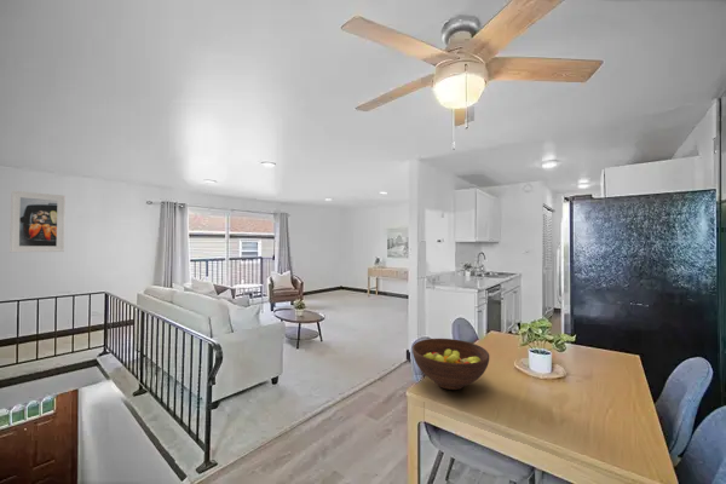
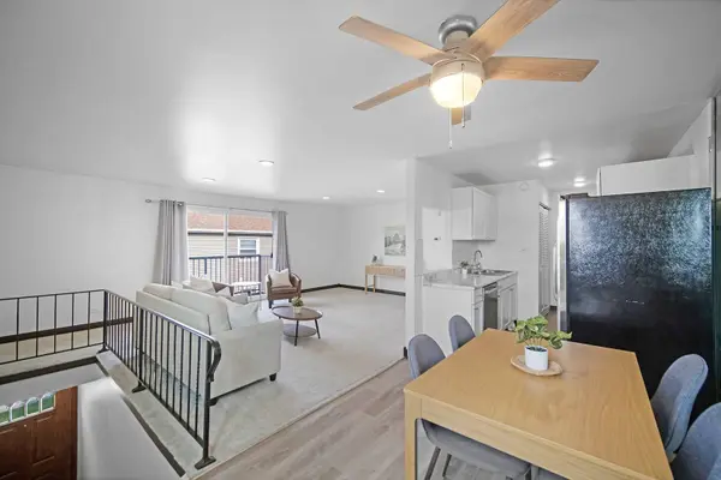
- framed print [8,189,67,253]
- fruit bowl [411,338,490,391]
